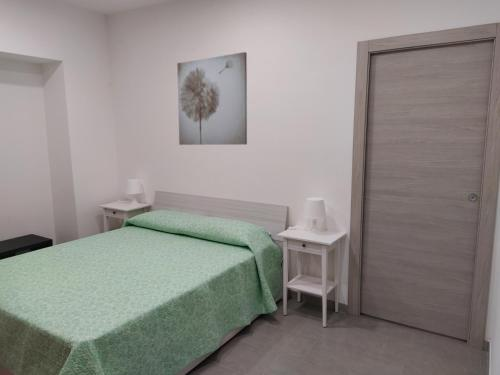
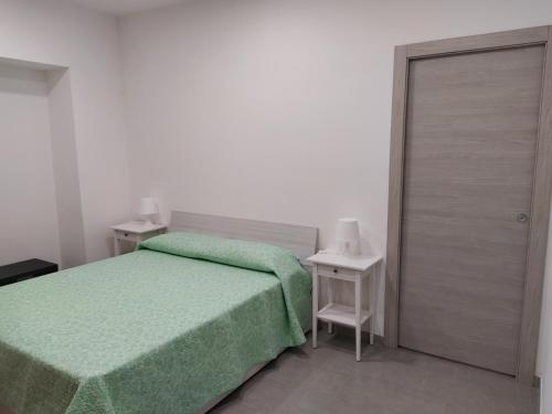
- wall art [176,51,248,146]
